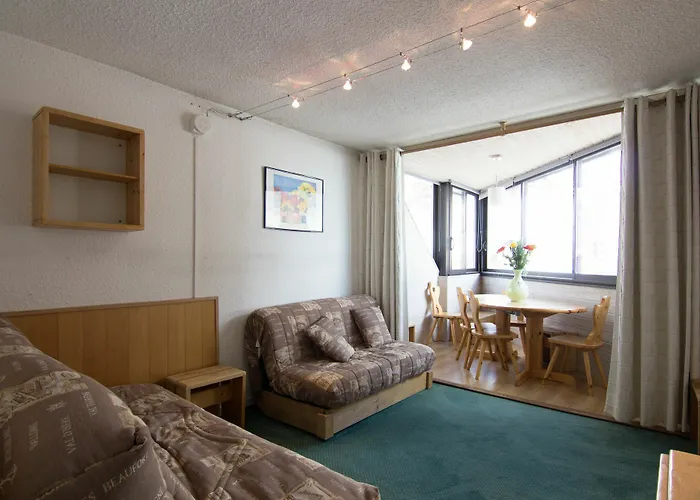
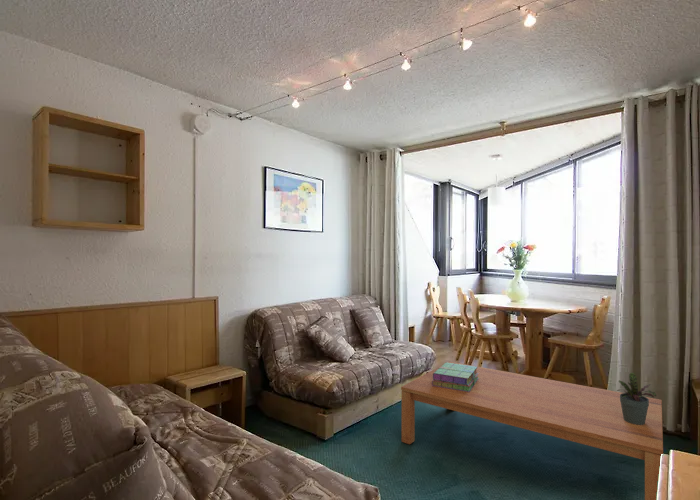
+ coffee table [400,360,664,500]
+ potted plant [616,372,657,425]
+ stack of books [432,362,479,392]
